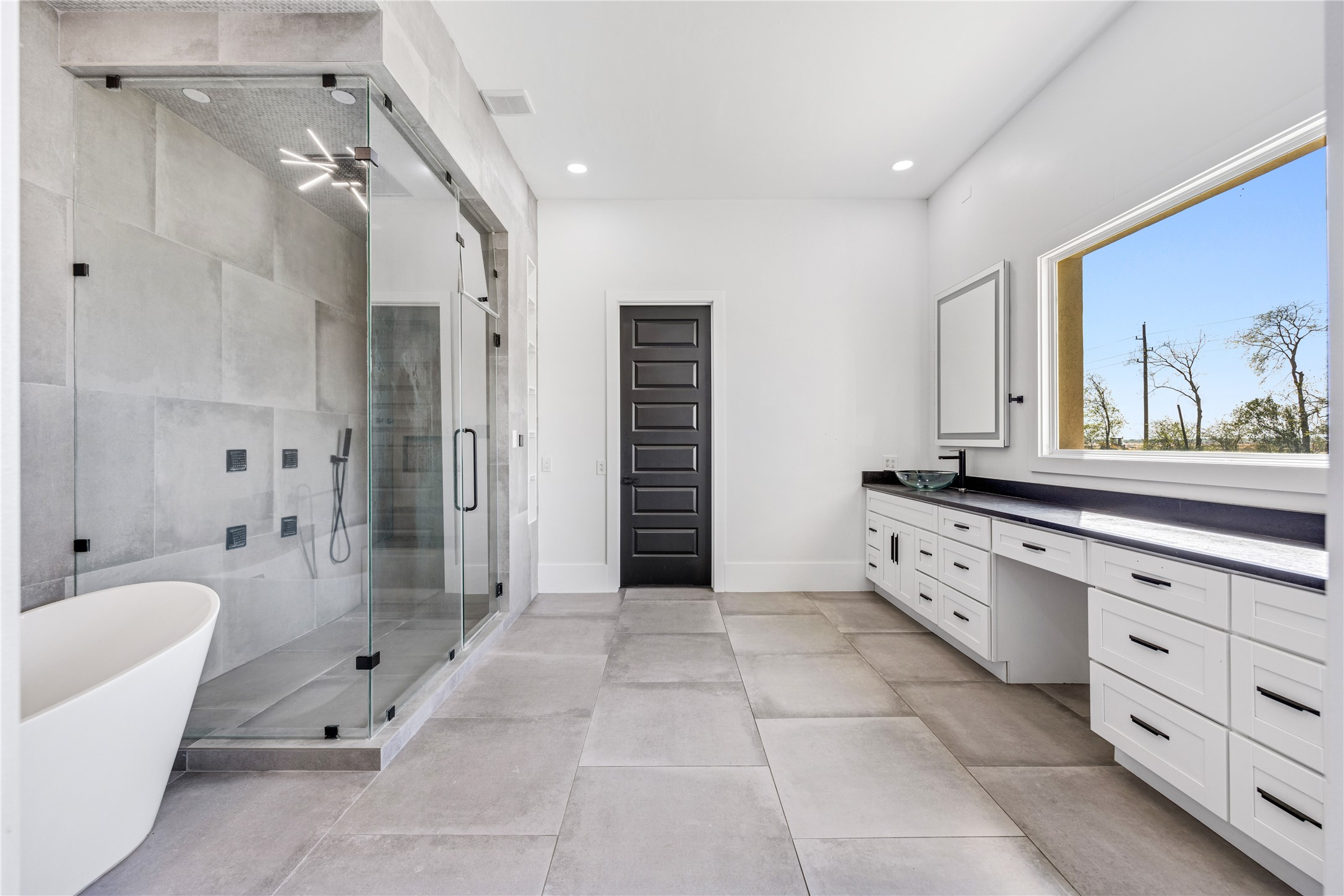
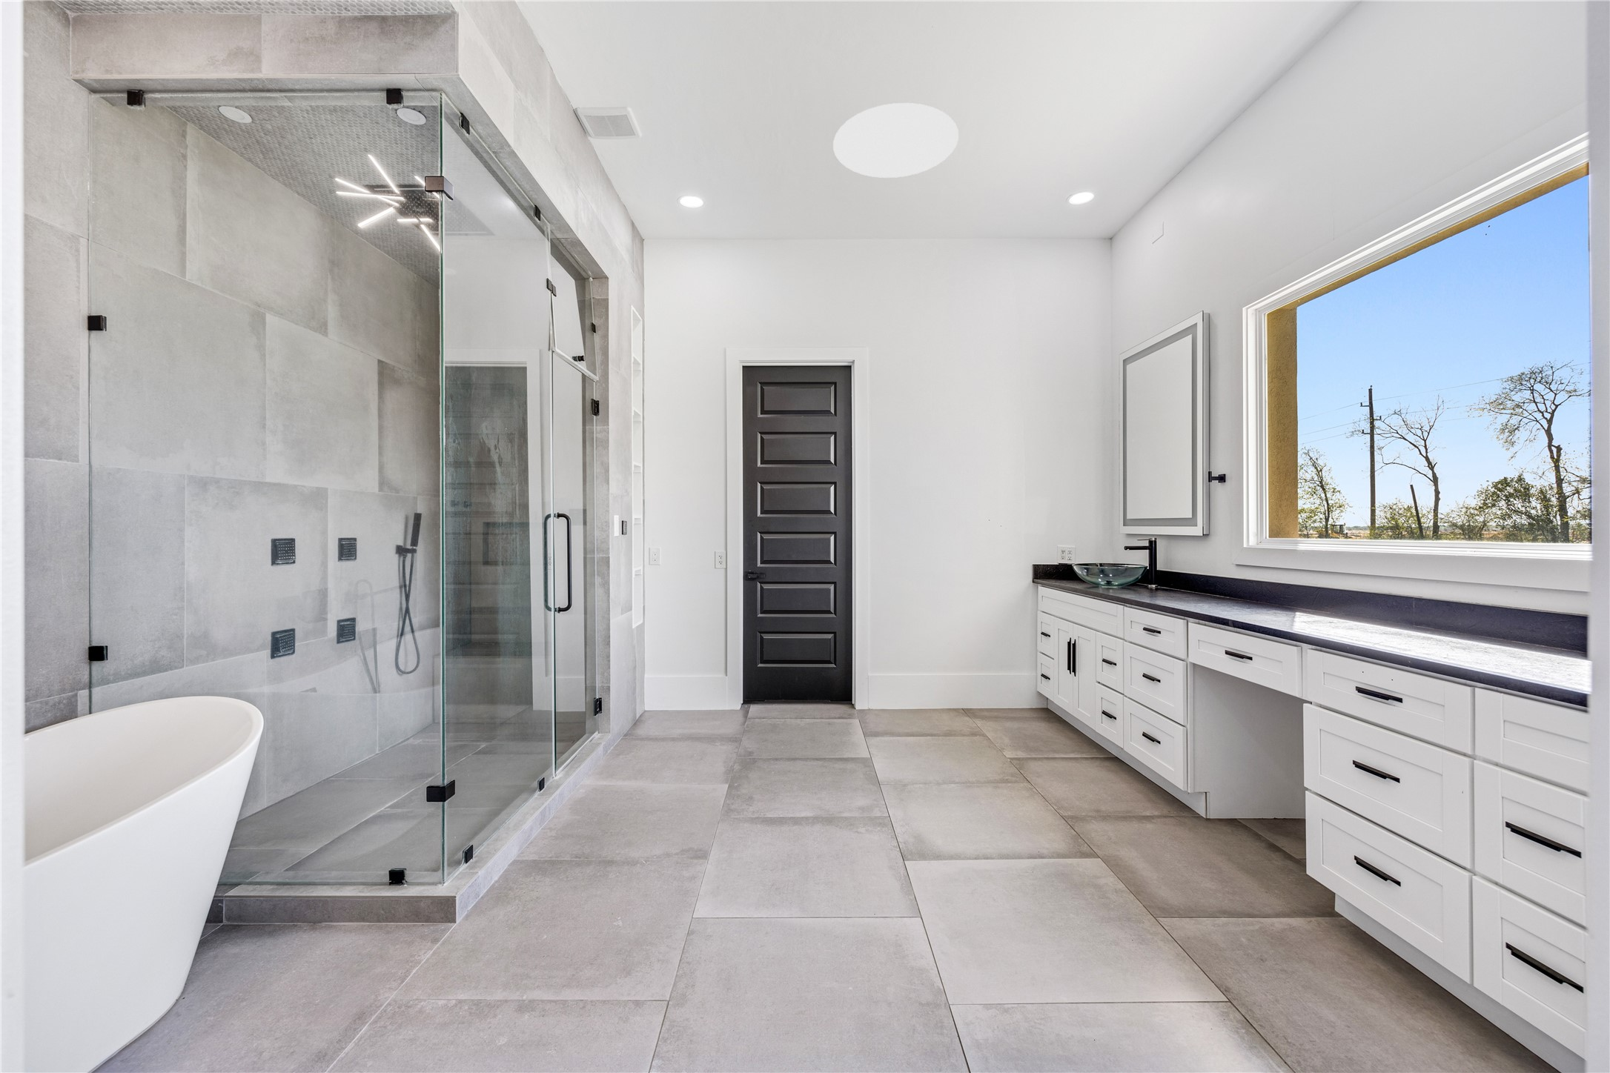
+ ceiling light [833,102,960,178]
